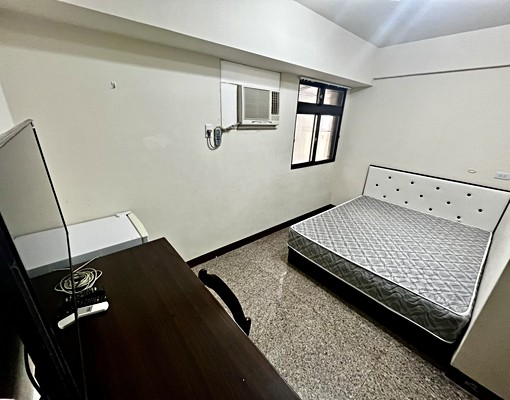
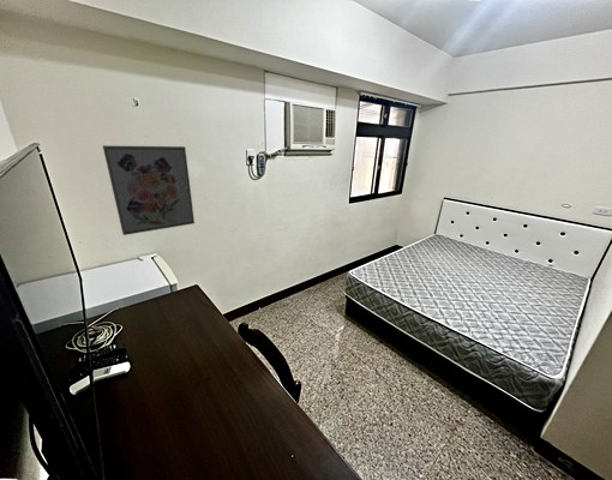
+ wall art [102,144,196,236]
